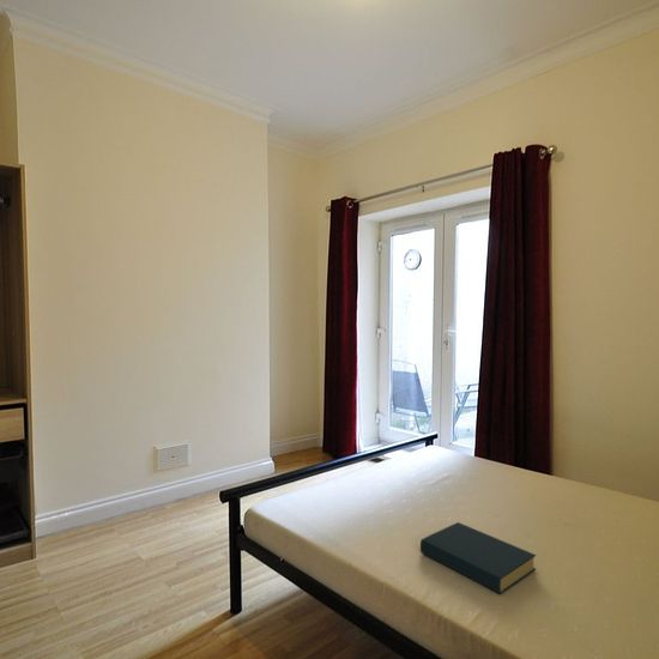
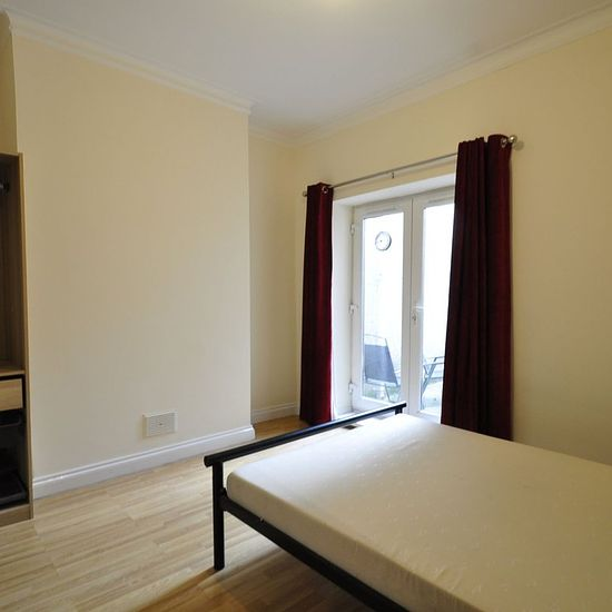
- hardback book [419,521,538,595]
